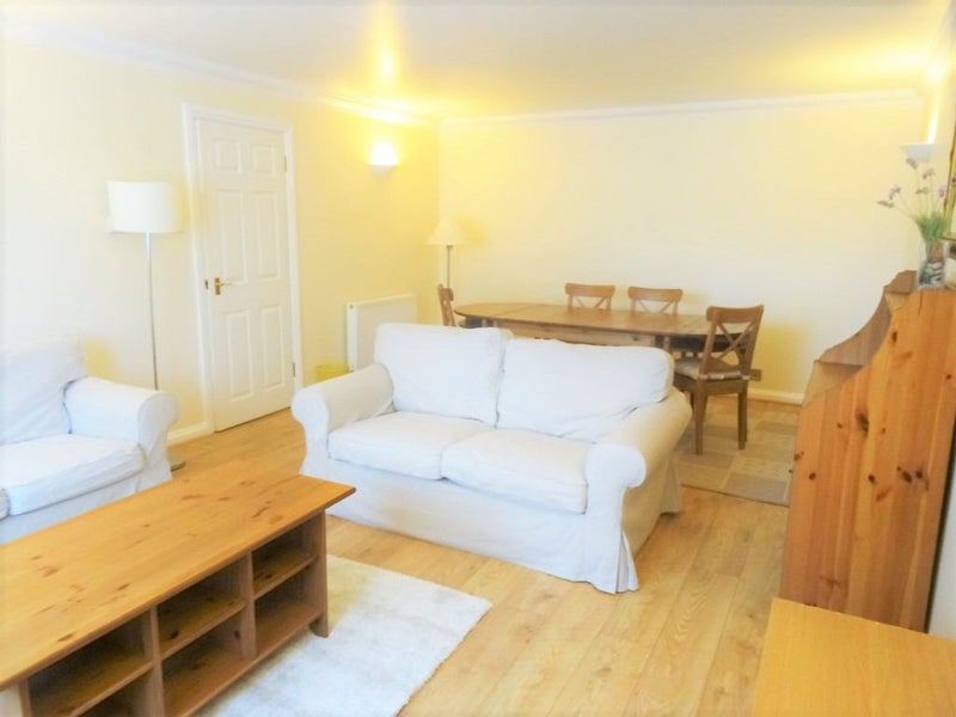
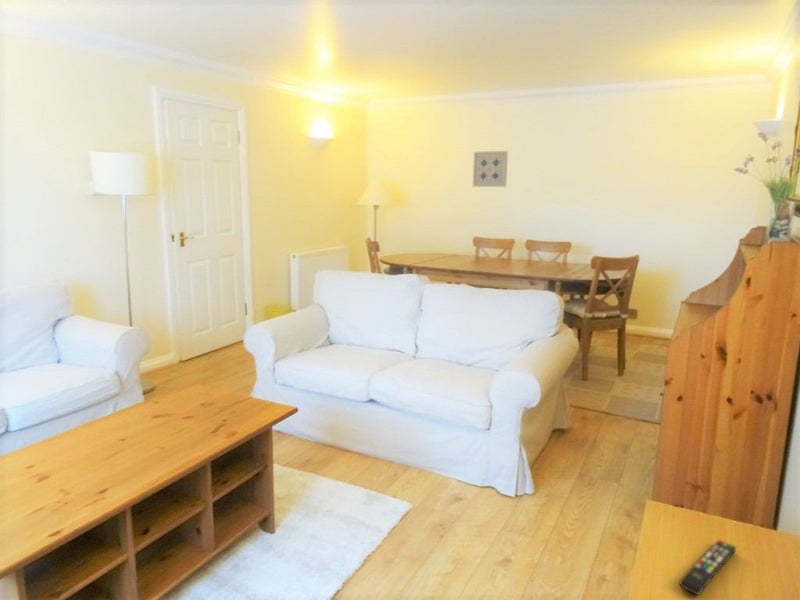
+ remote control [678,539,737,597]
+ wall art [472,150,509,188]
